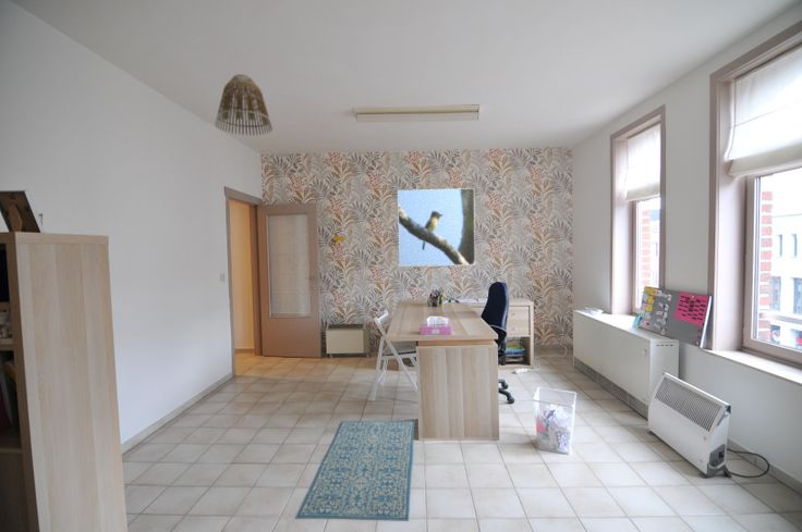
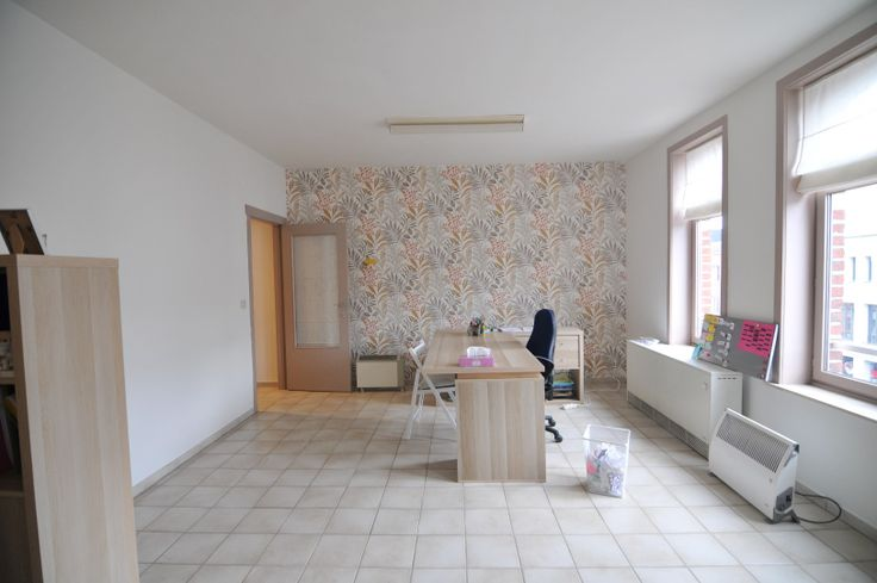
- rug [294,420,416,522]
- lamp shade [214,73,274,137]
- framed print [397,187,476,268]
